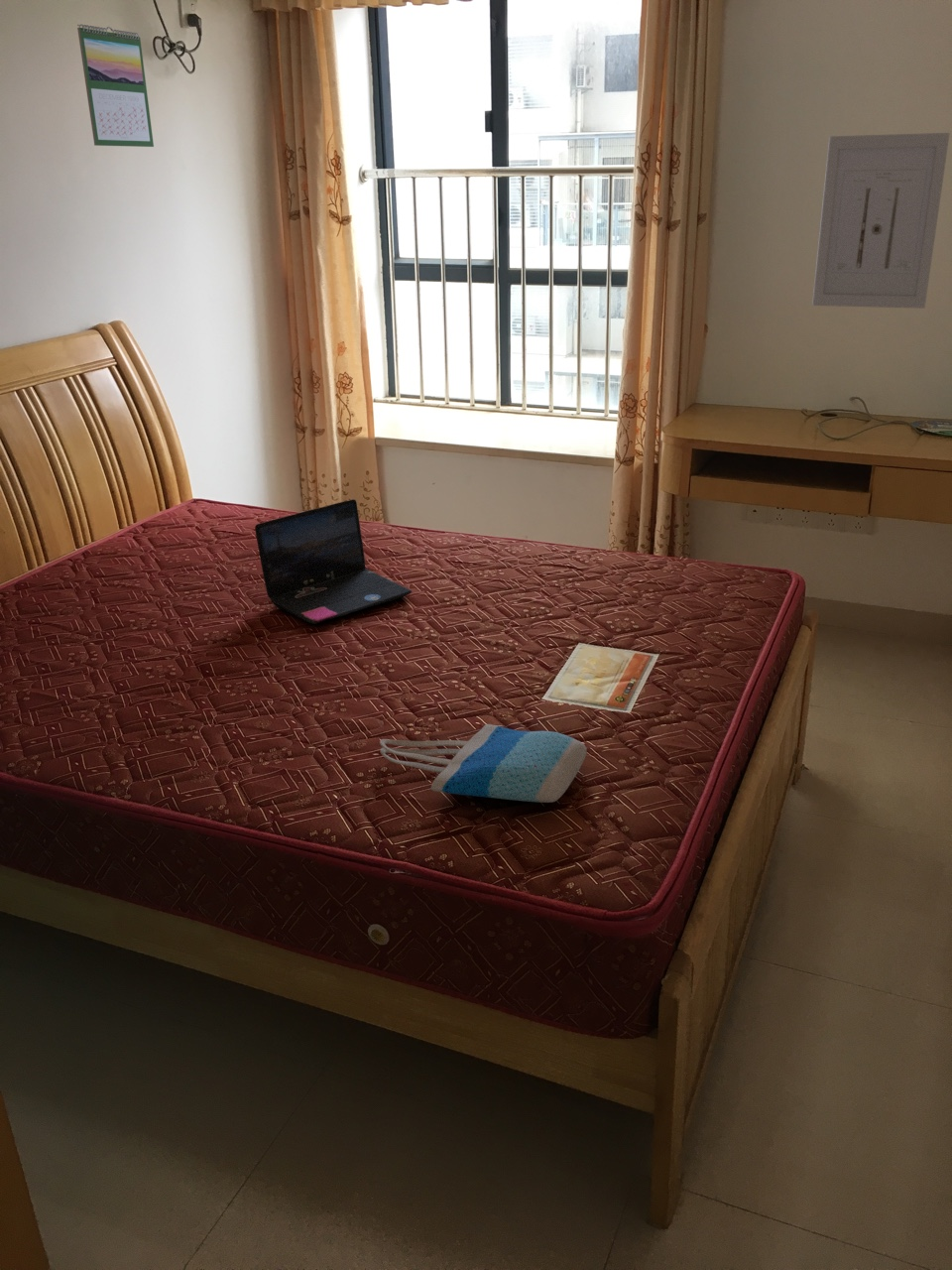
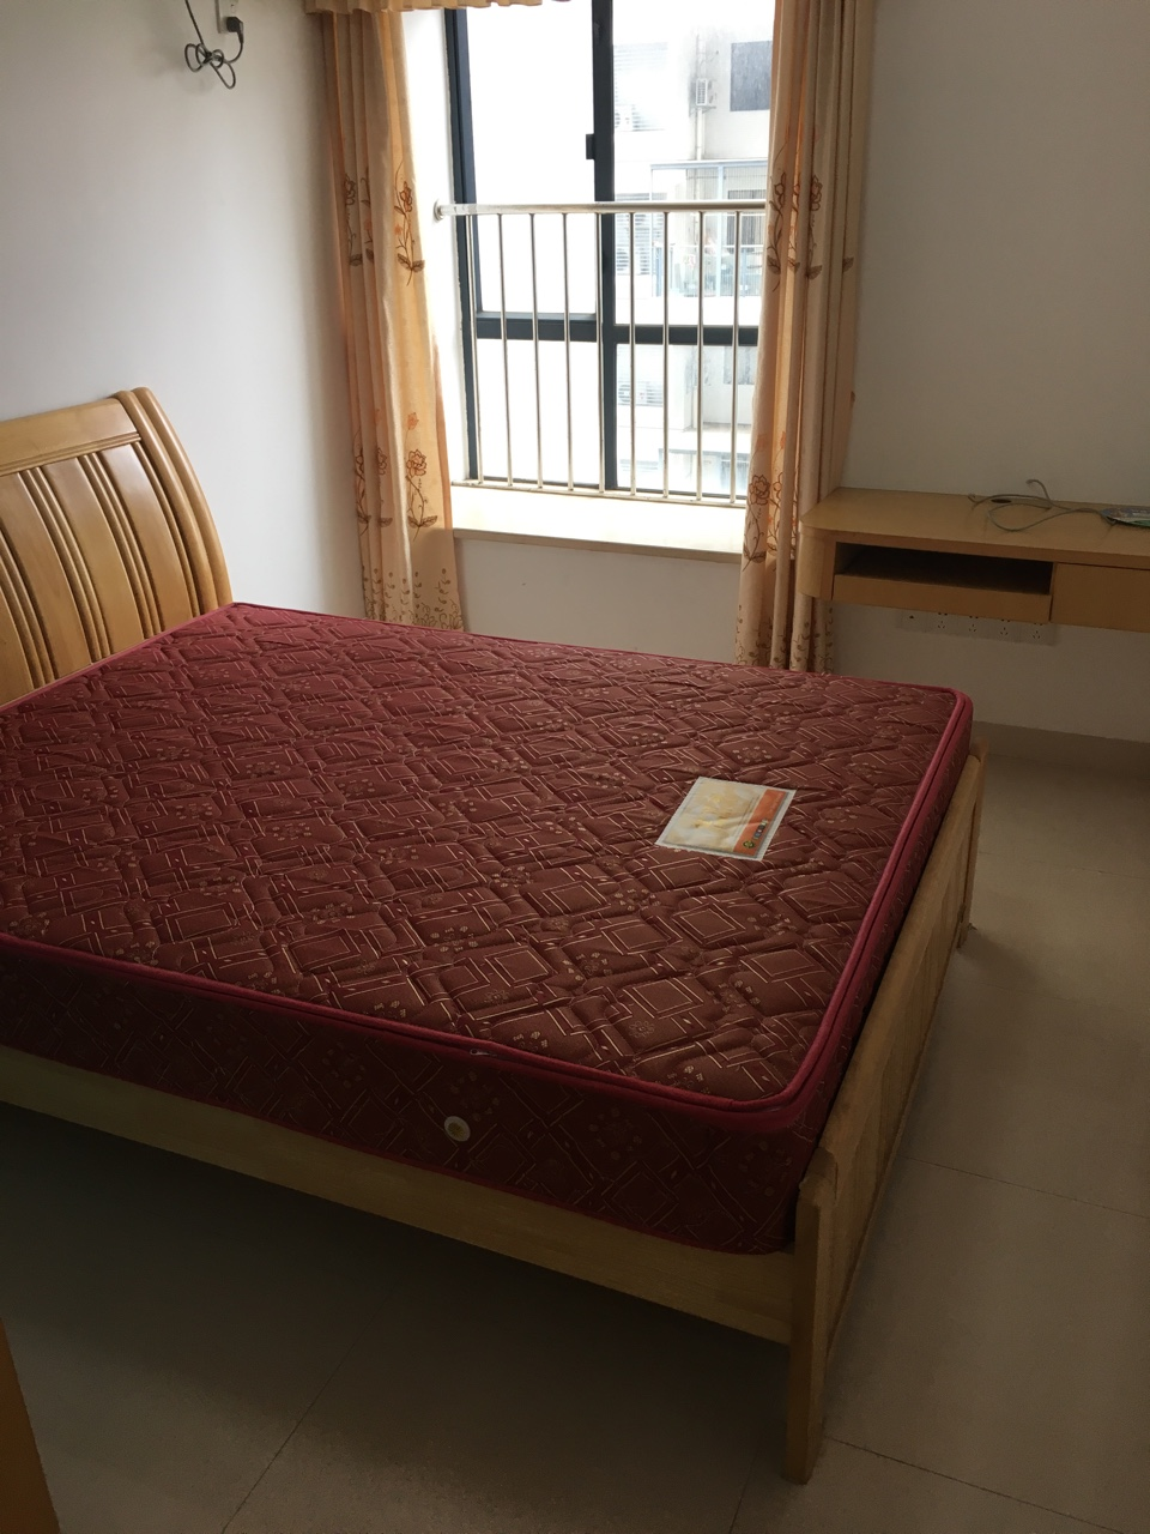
- wall art [811,132,951,310]
- calendar [76,24,155,148]
- tote bag [379,723,588,804]
- laptop [254,498,413,625]
